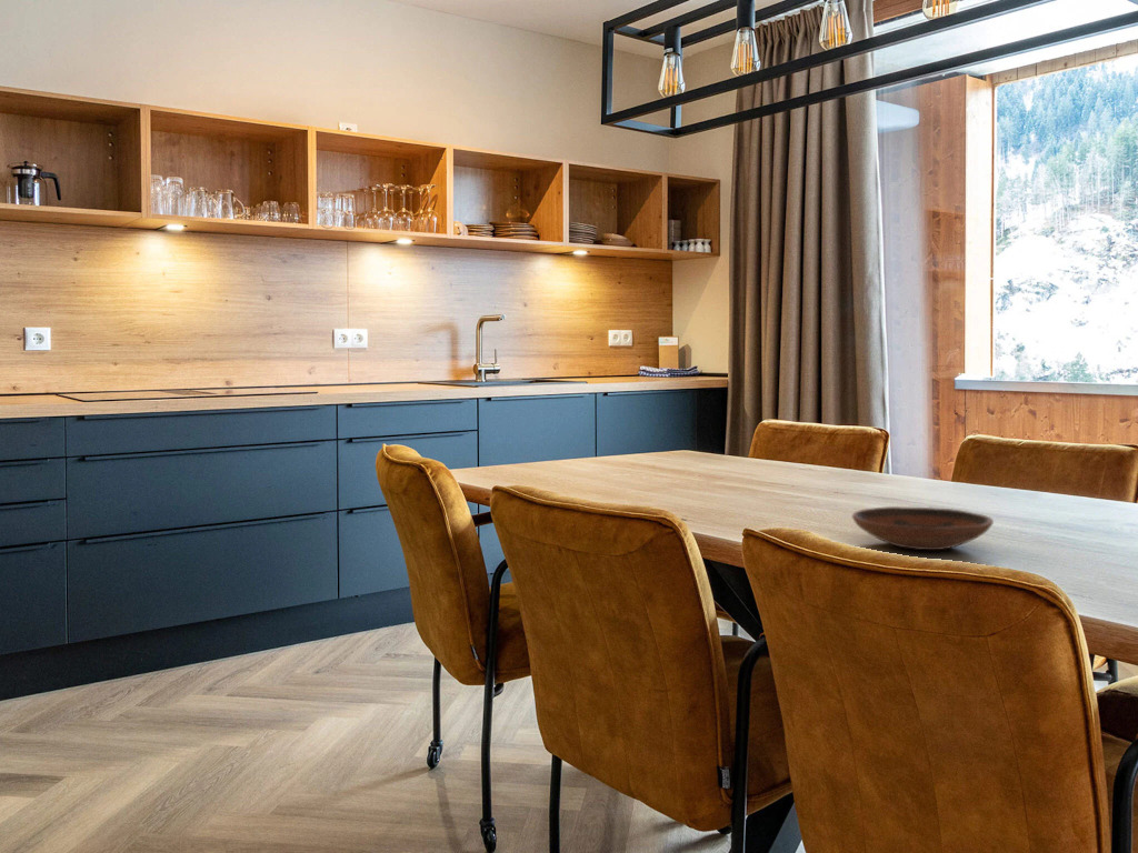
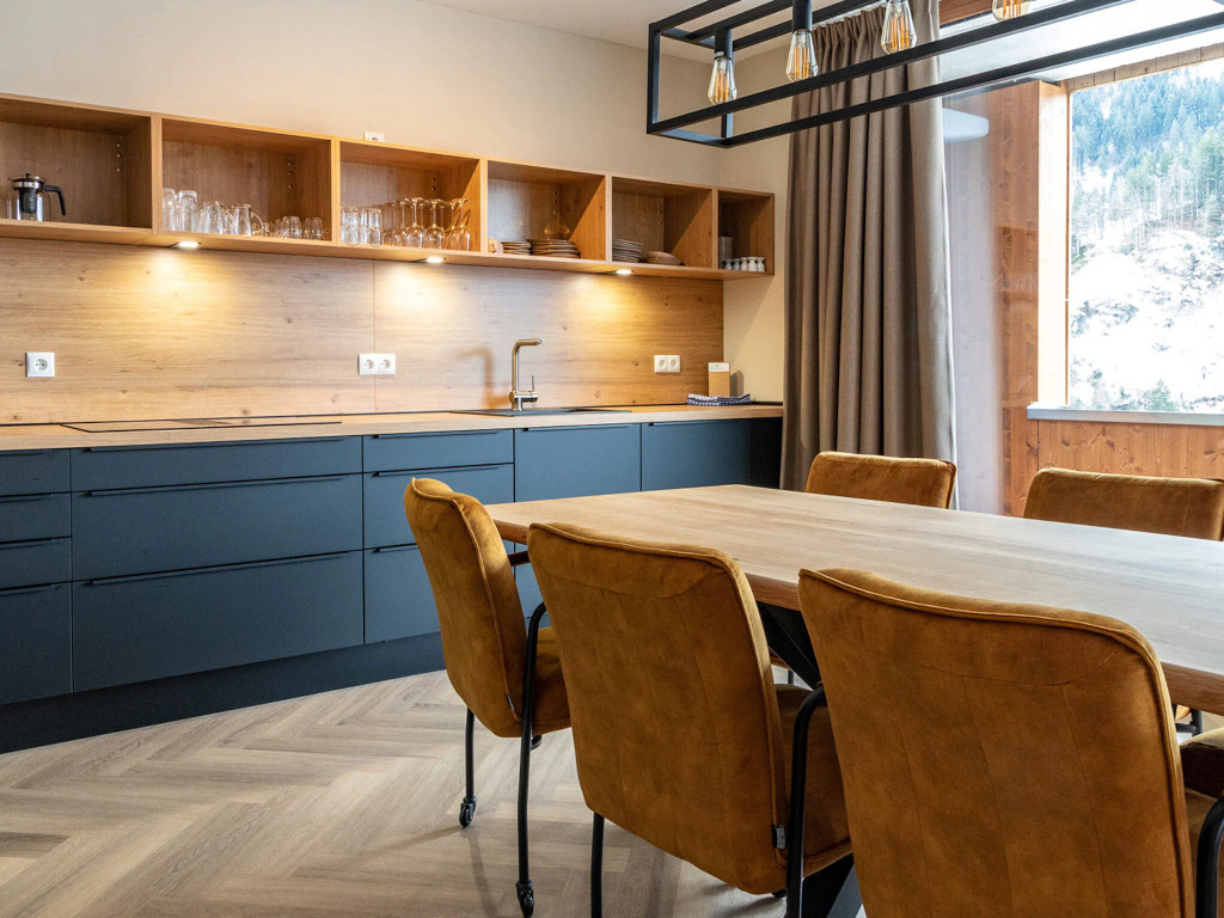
- bowl [851,505,995,551]
